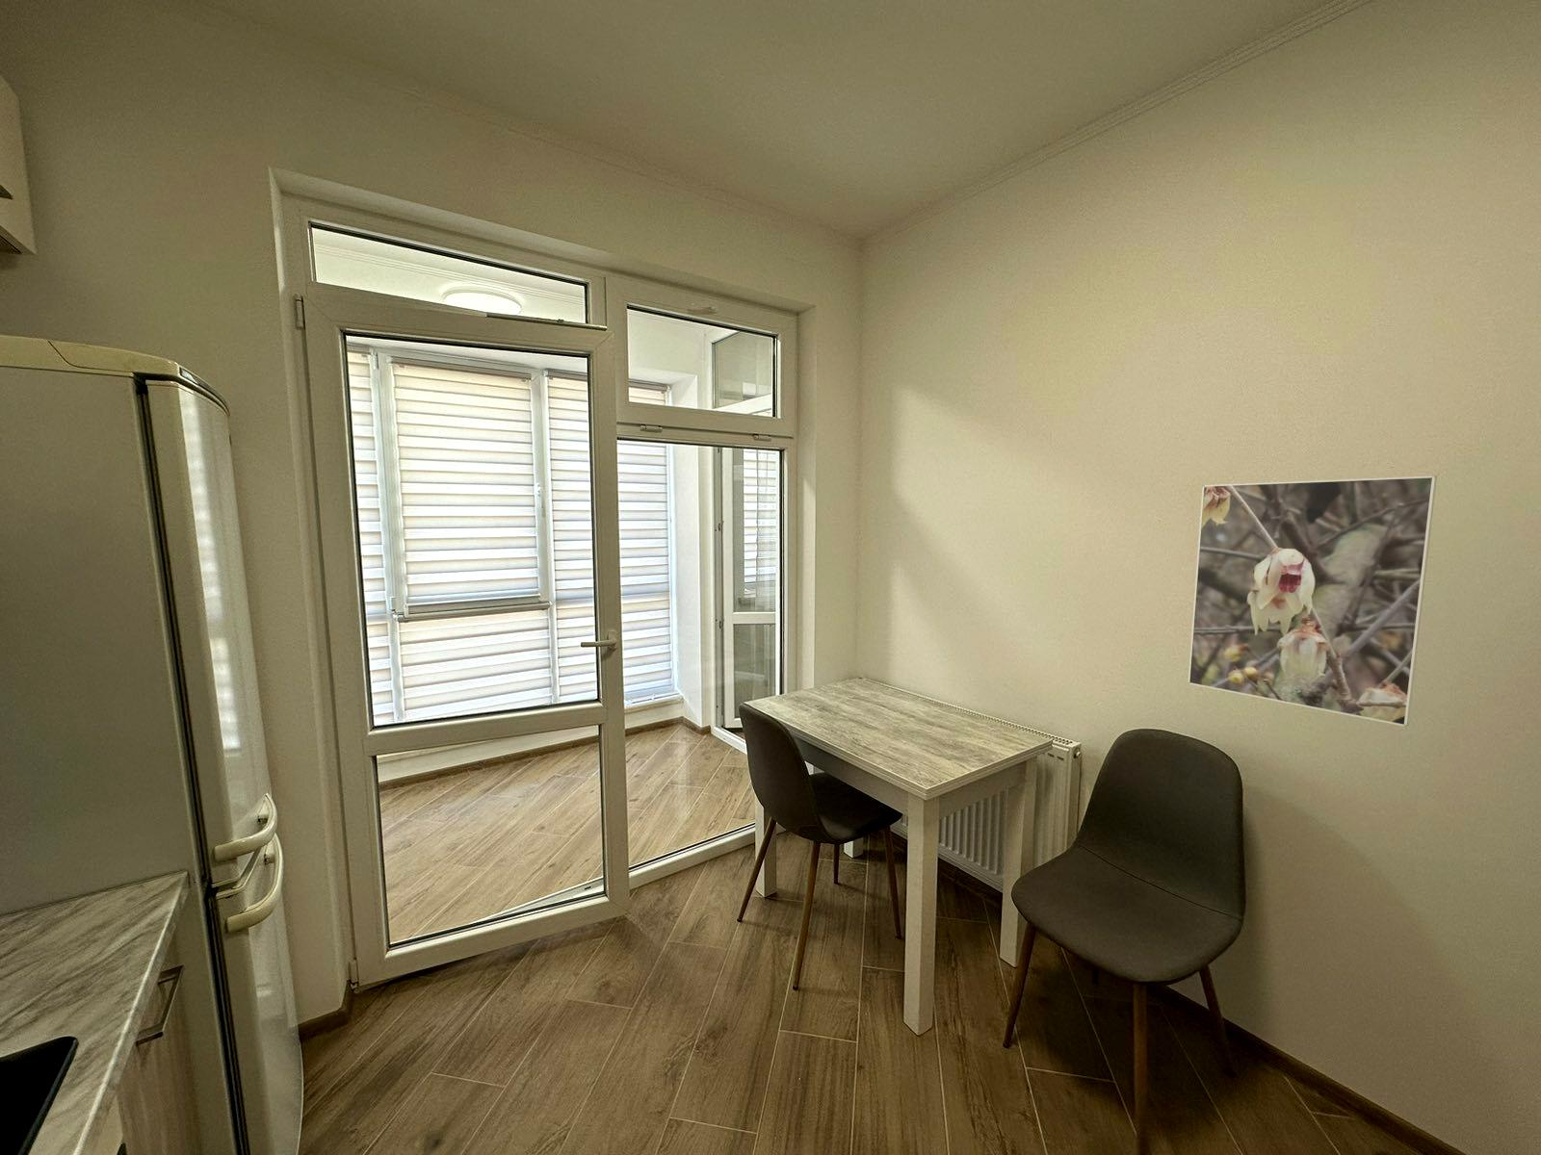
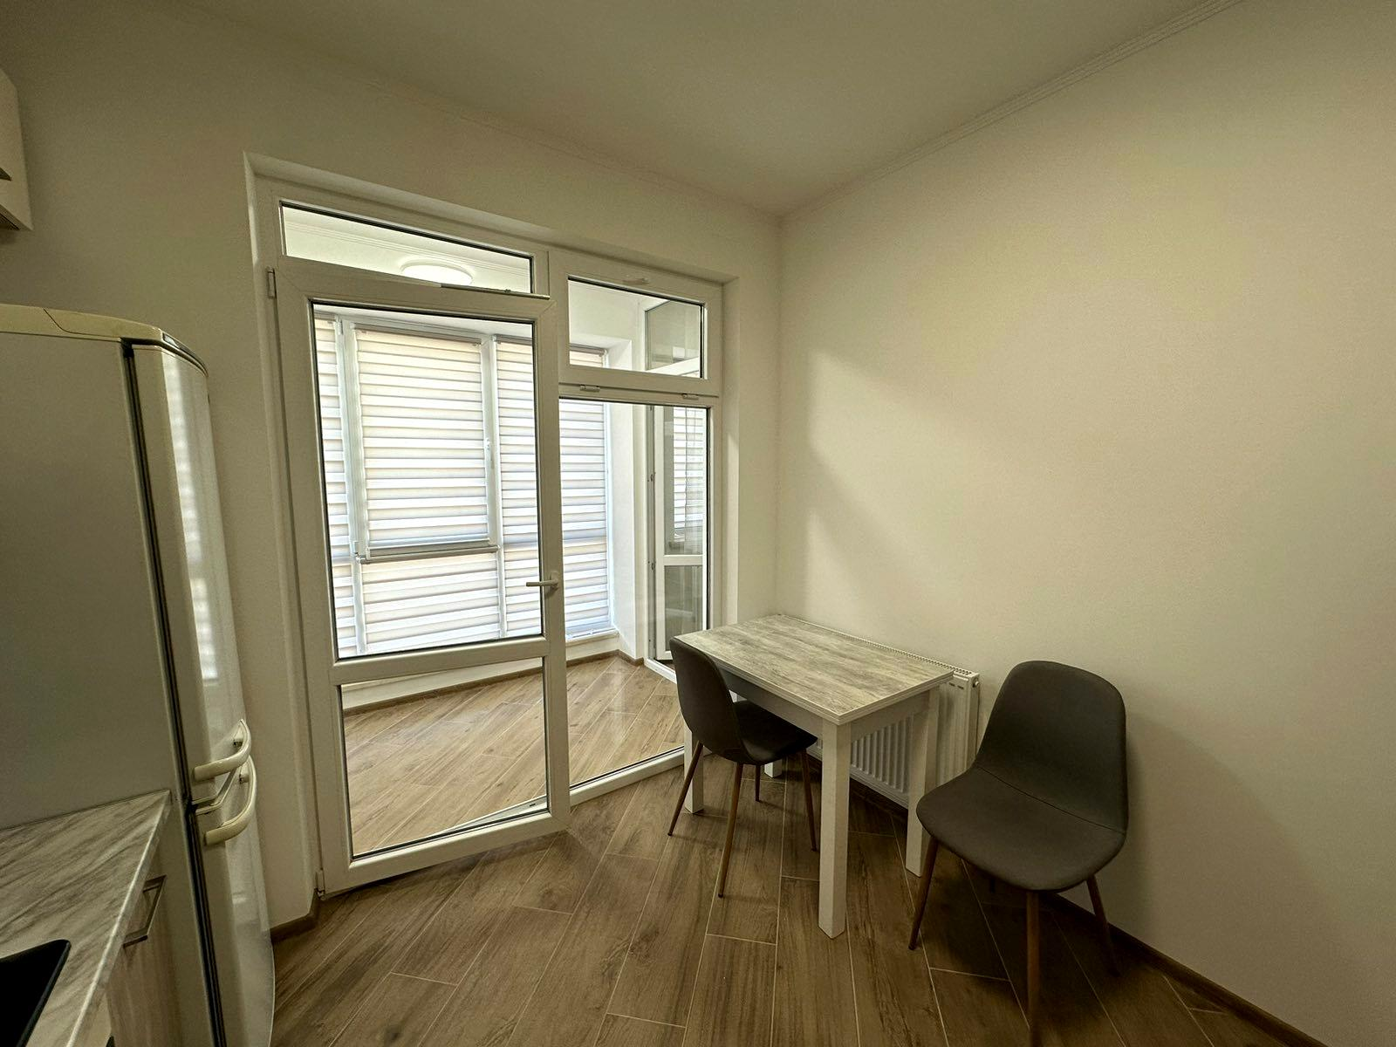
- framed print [1188,474,1438,728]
